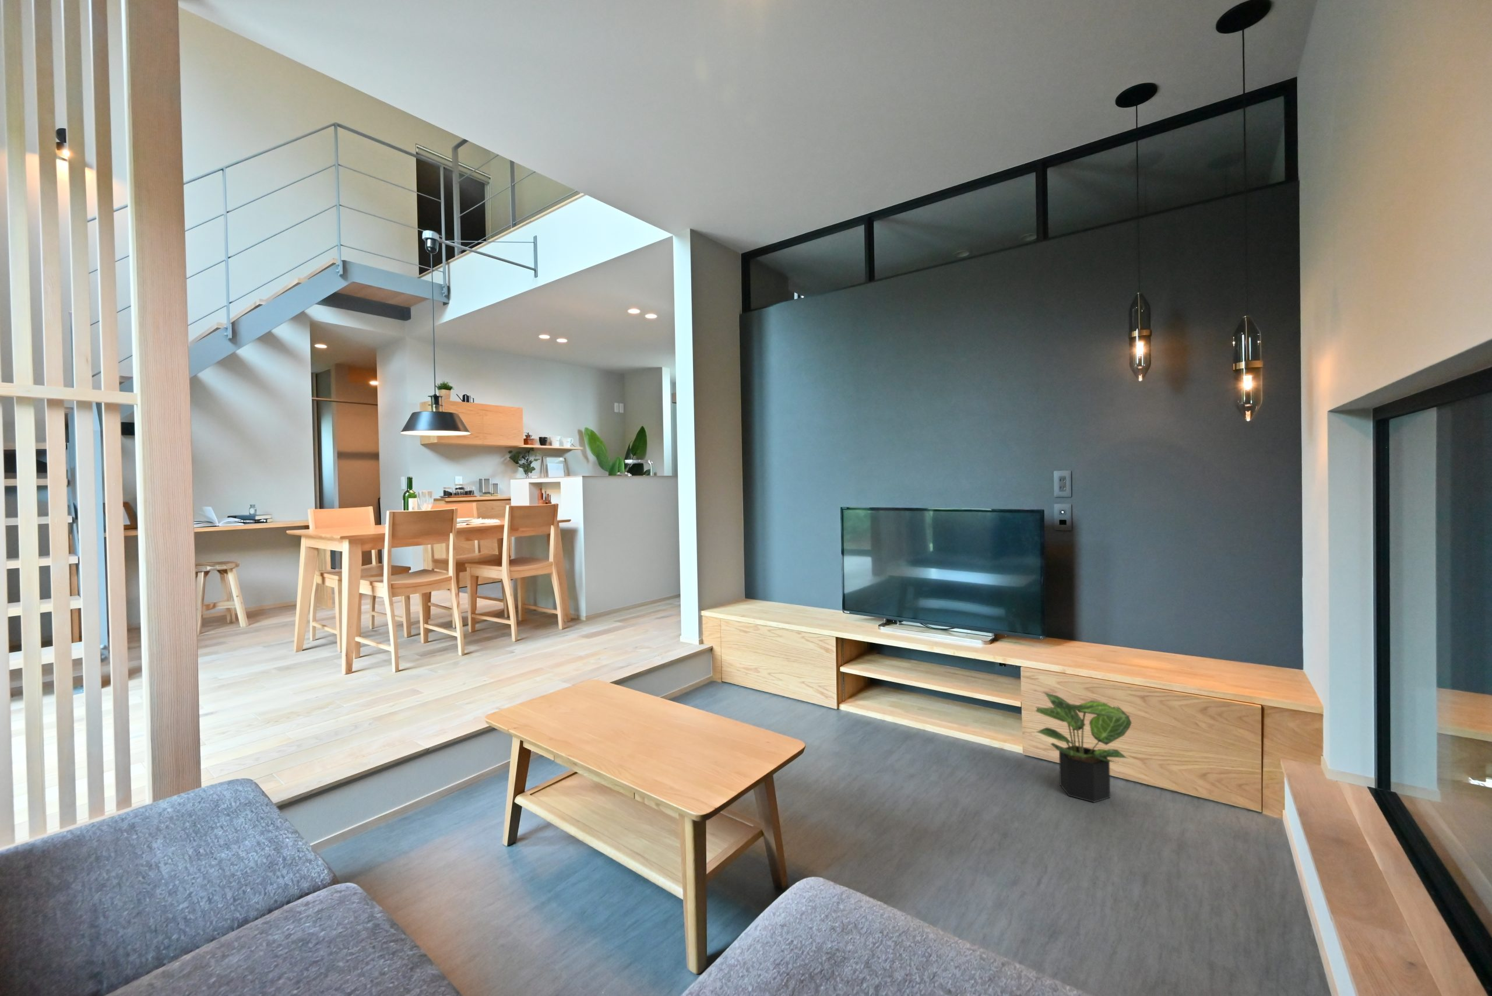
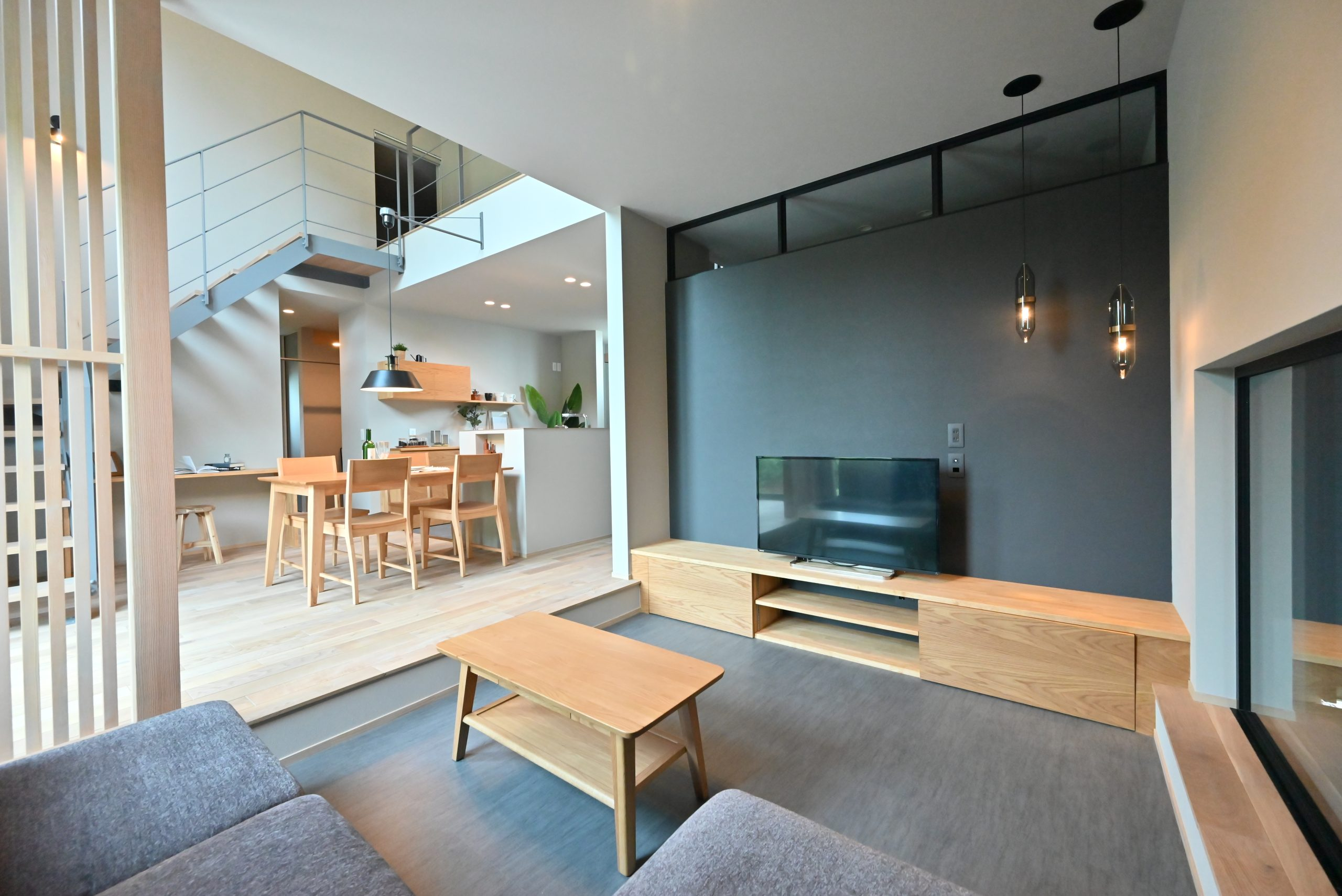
- potted plant [1035,691,1133,803]
